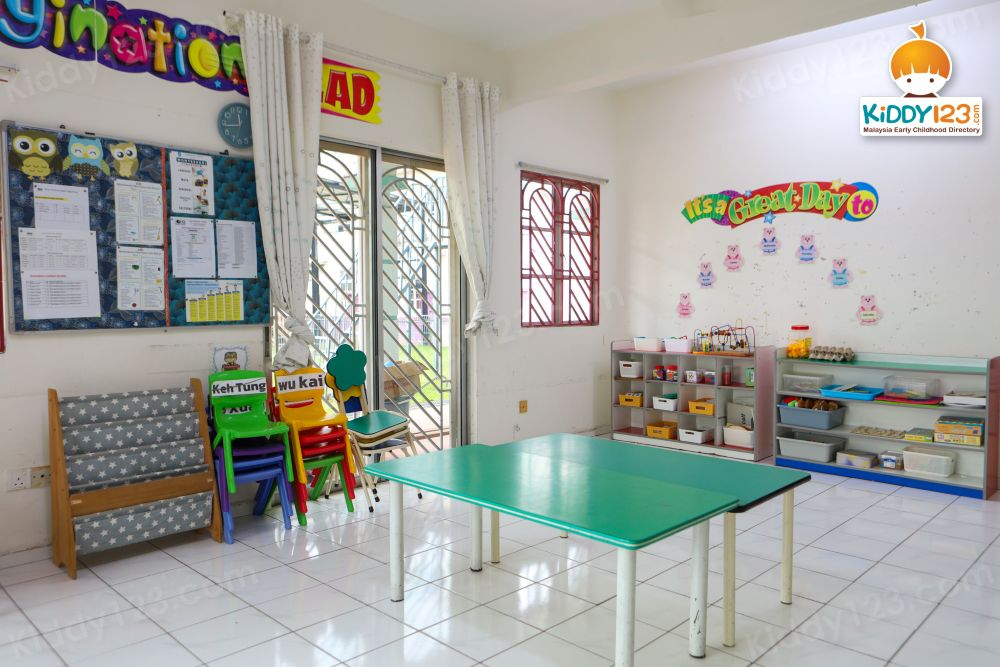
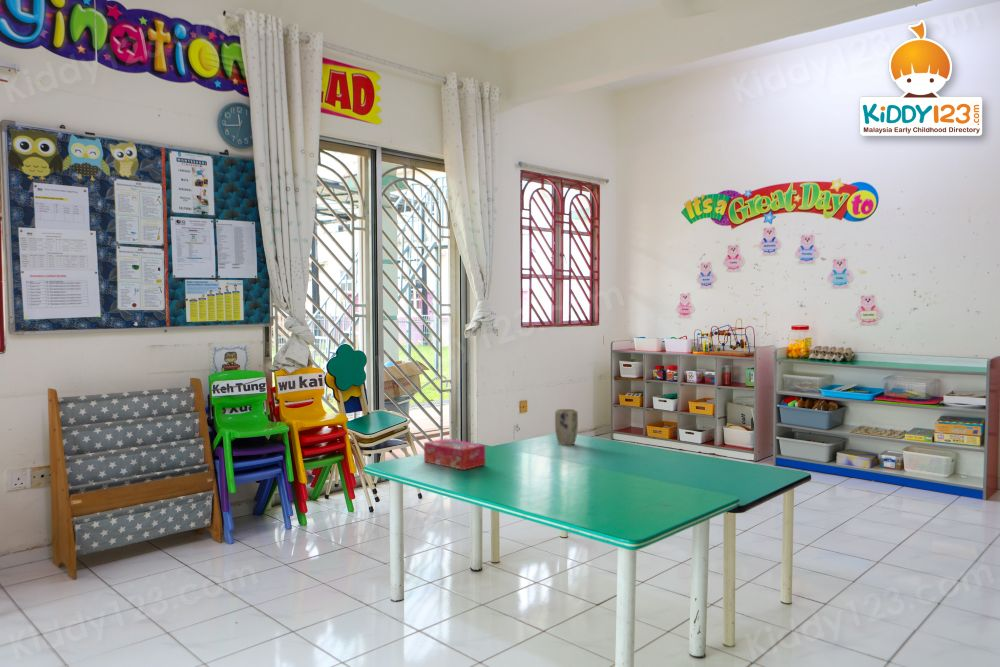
+ plant pot [554,408,579,446]
+ tissue box [423,437,486,471]
